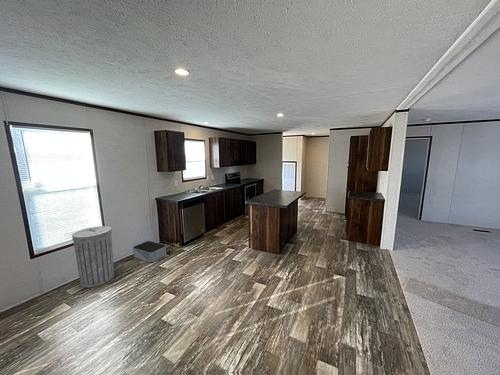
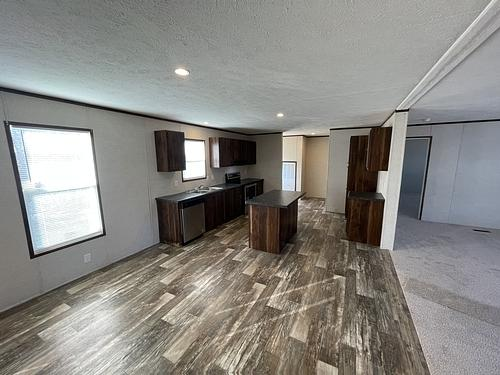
- trash can [71,225,115,289]
- storage bin [132,240,167,263]
